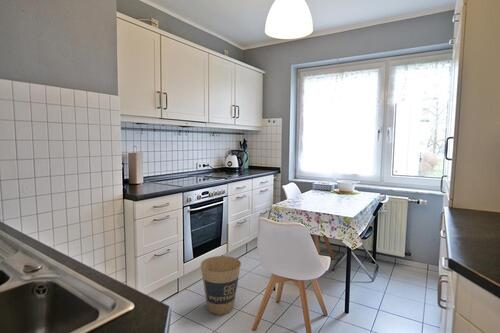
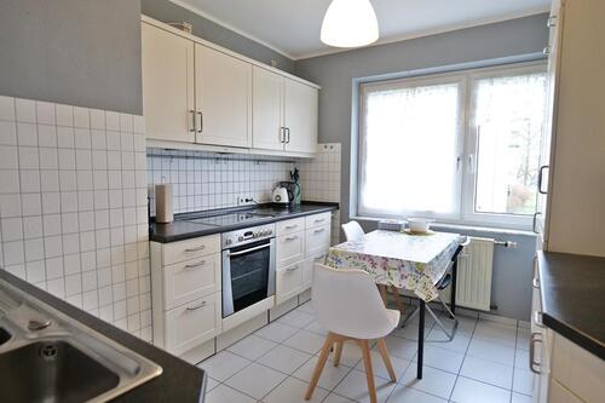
- trash can [200,255,242,316]
